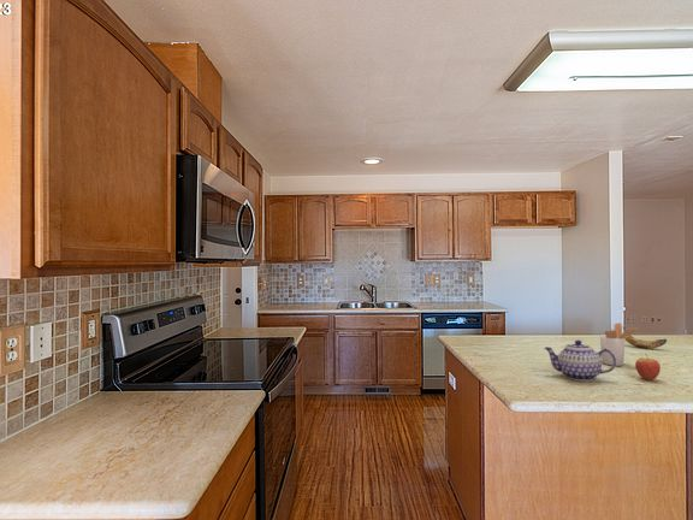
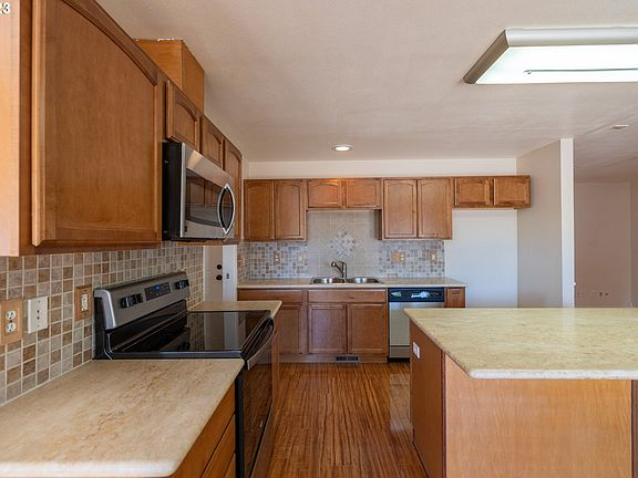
- fruit [634,354,662,382]
- teapot [543,338,617,383]
- banana [622,325,668,349]
- utensil holder [598,321,640,367]
